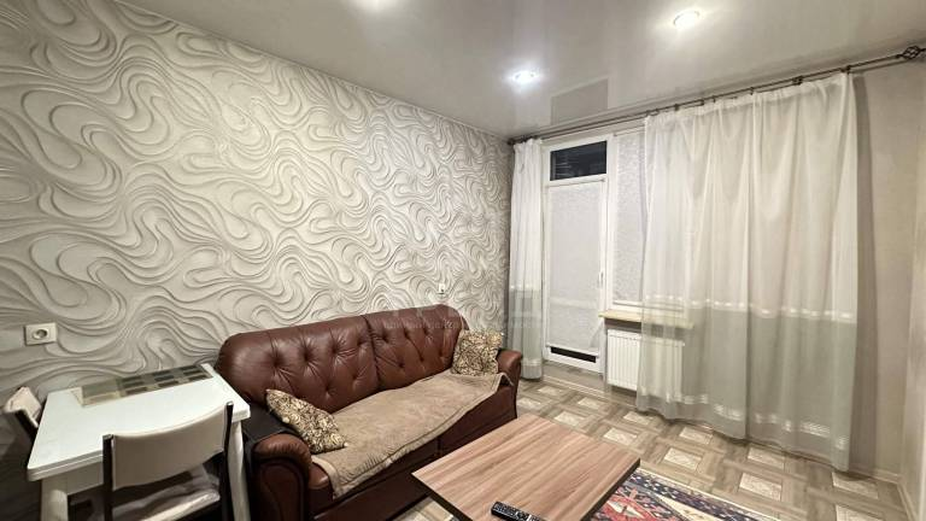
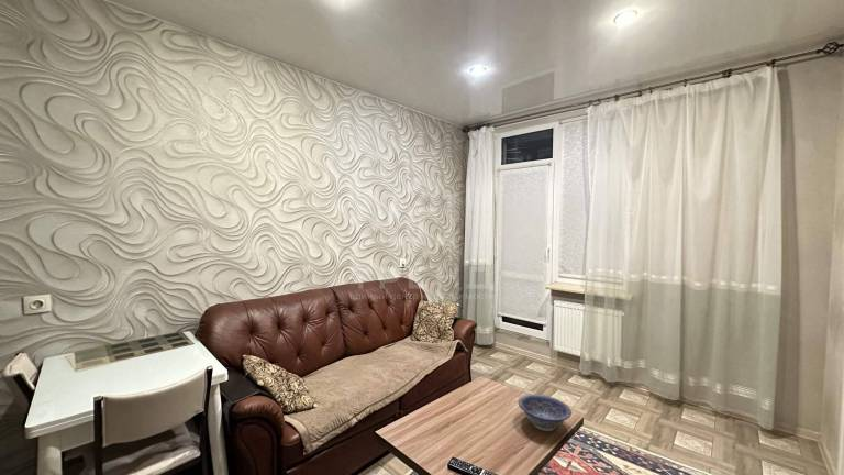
+ decorative bowl [518,393,573,432]
